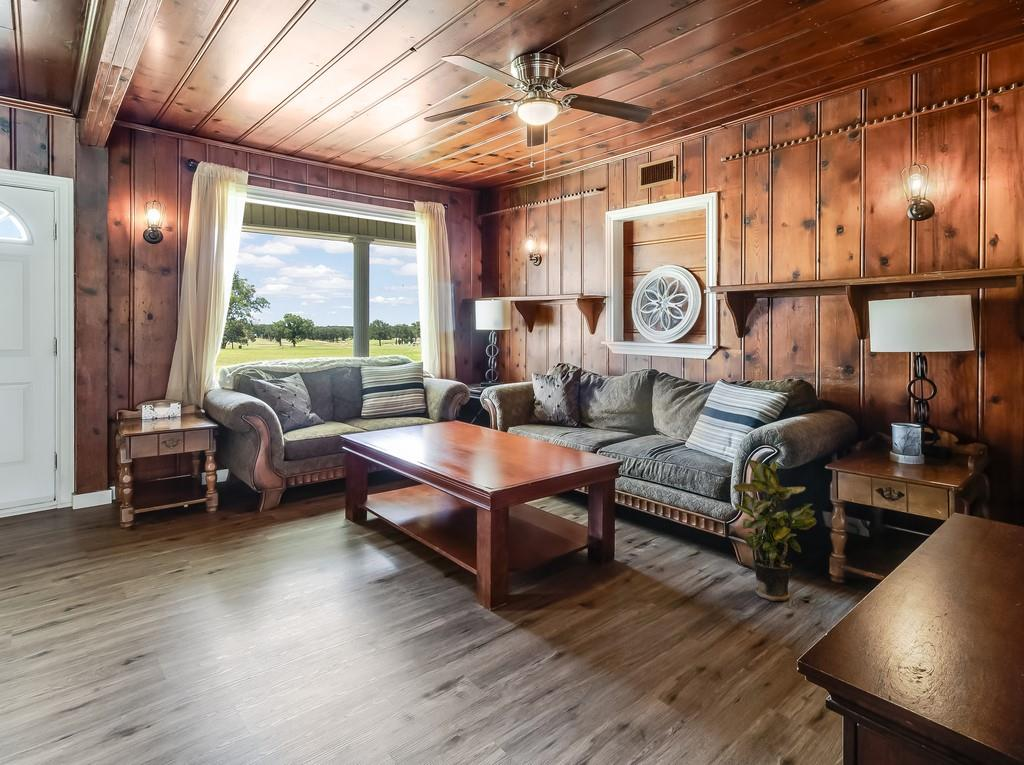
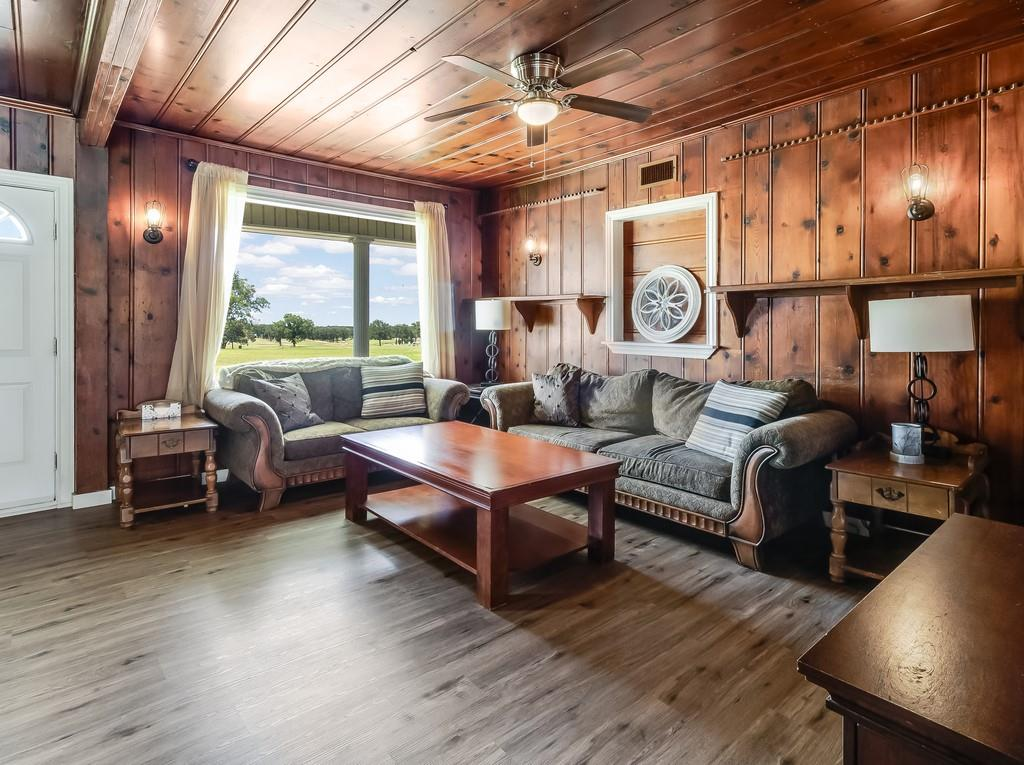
- potted plant [732,458,817,602]
